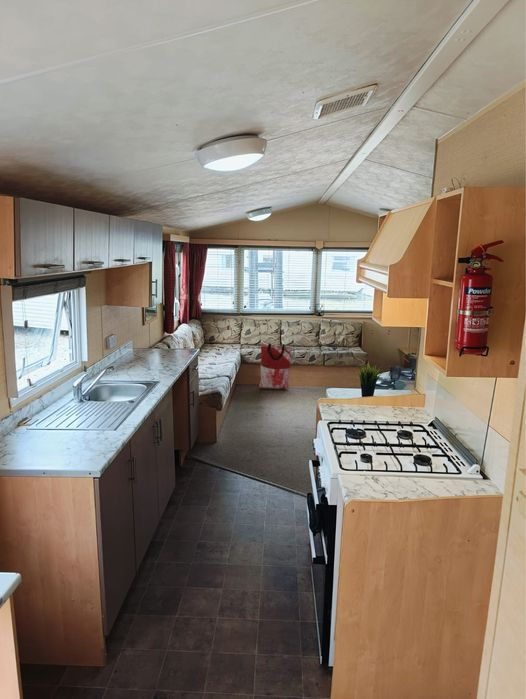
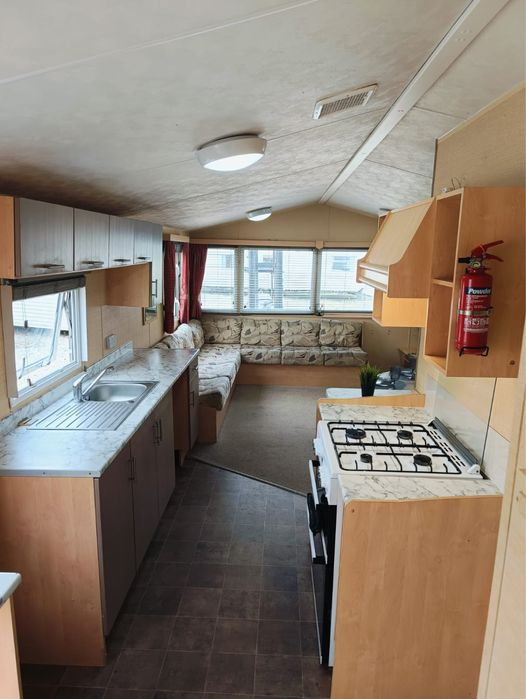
- bag [258,342,293,390]
